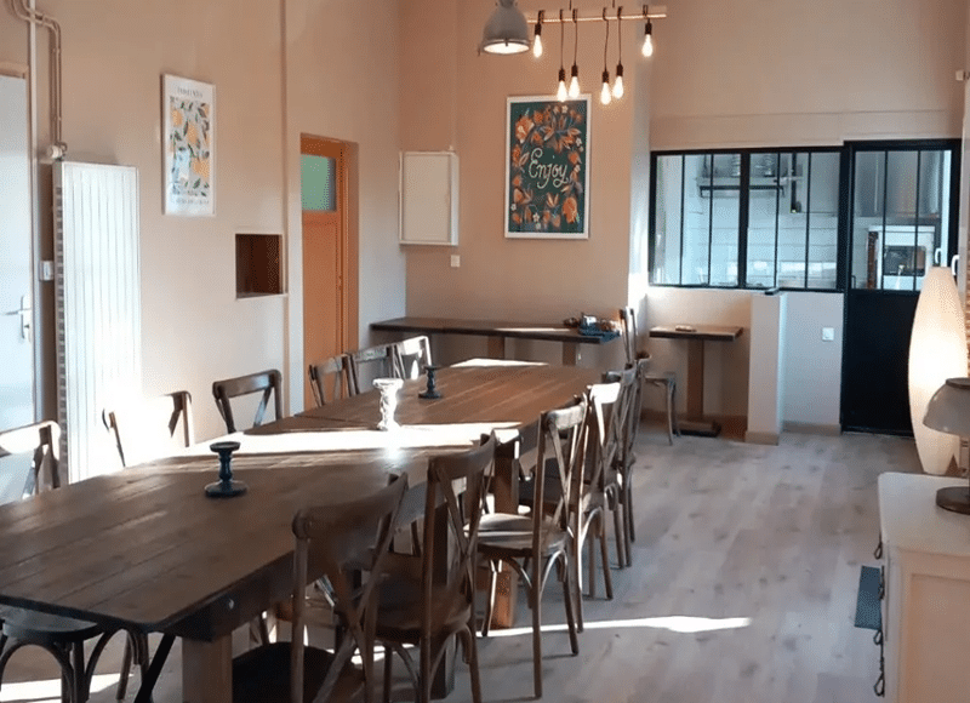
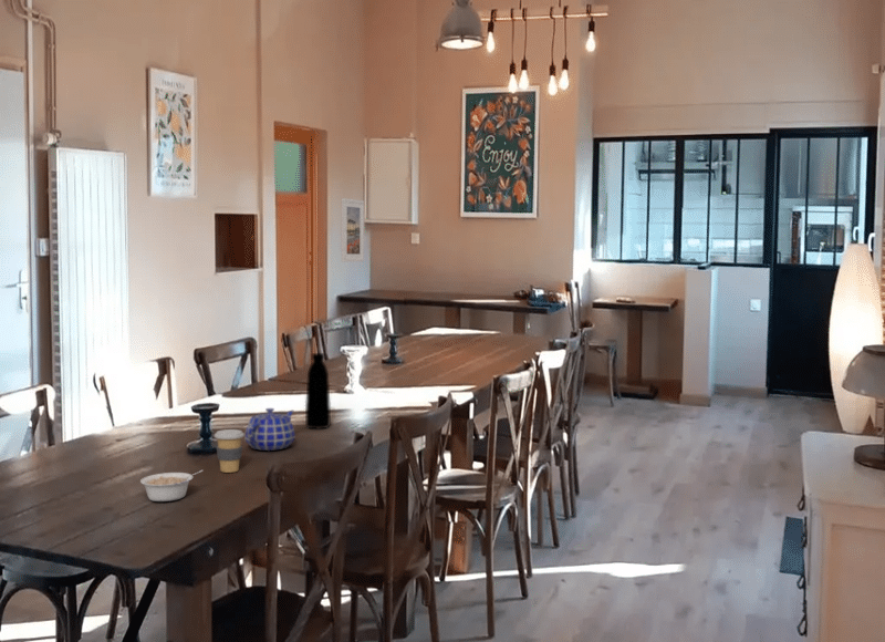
+ teapot [243,407,296,452]
+ coffee cup [214,428,246,474]
+ bottle [304,352,332,429]
+ legume [139,469,204,503]
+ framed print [341,197,365,262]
